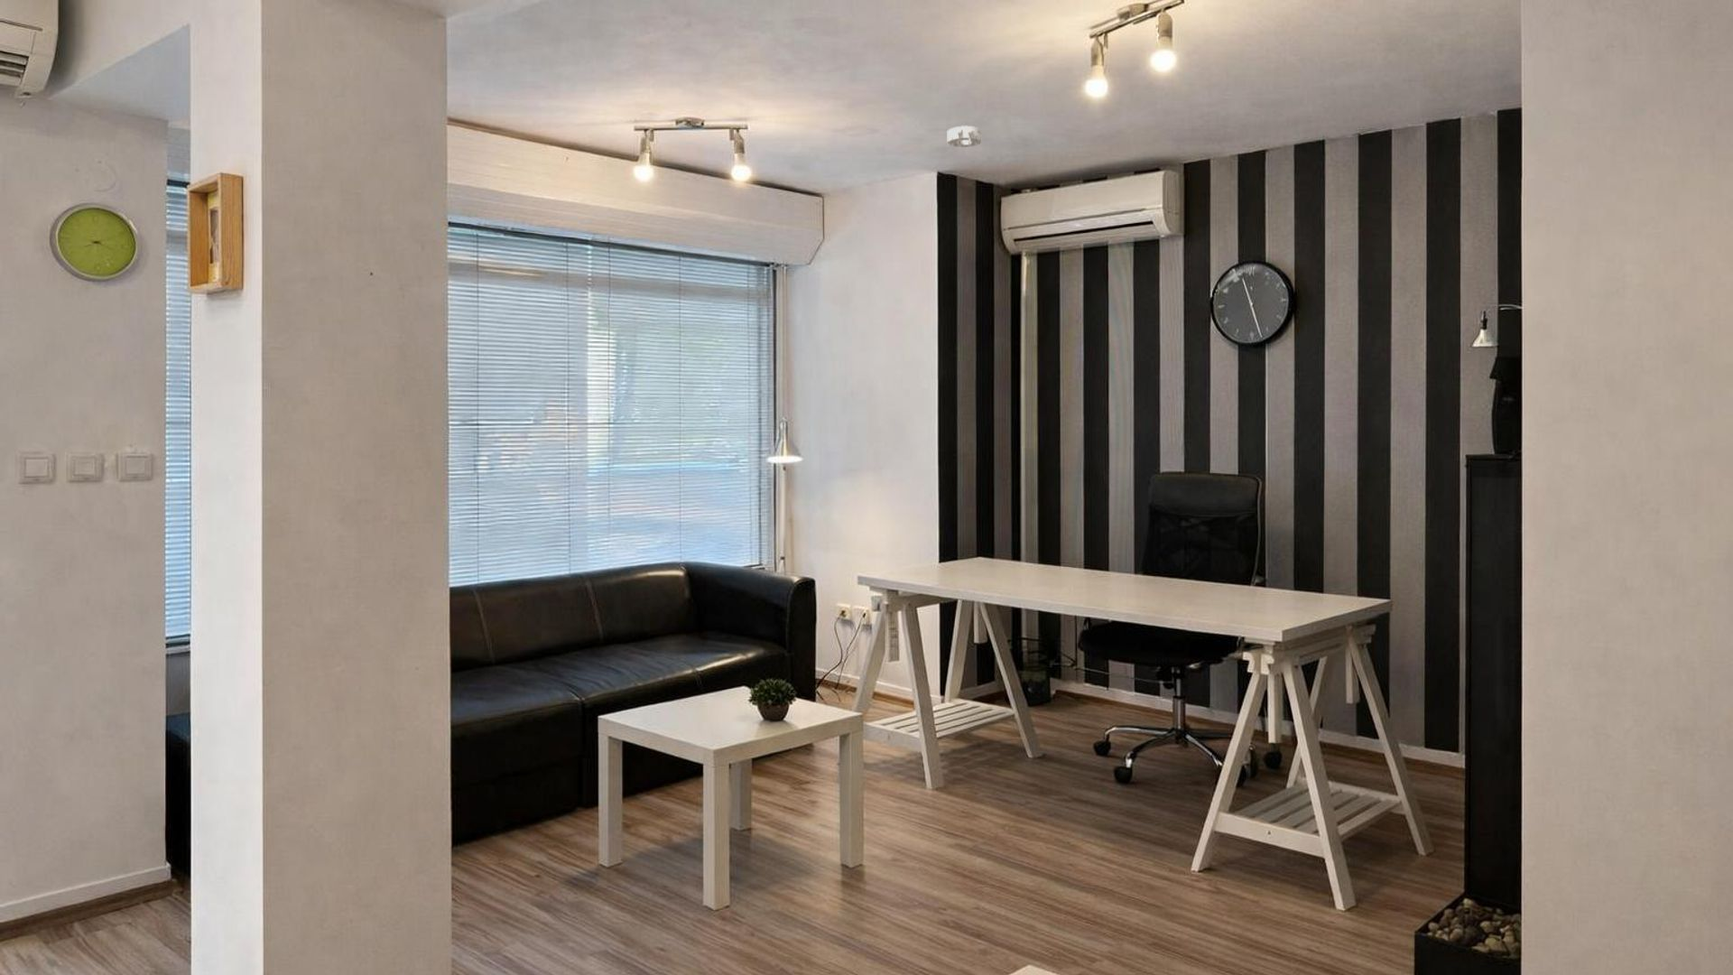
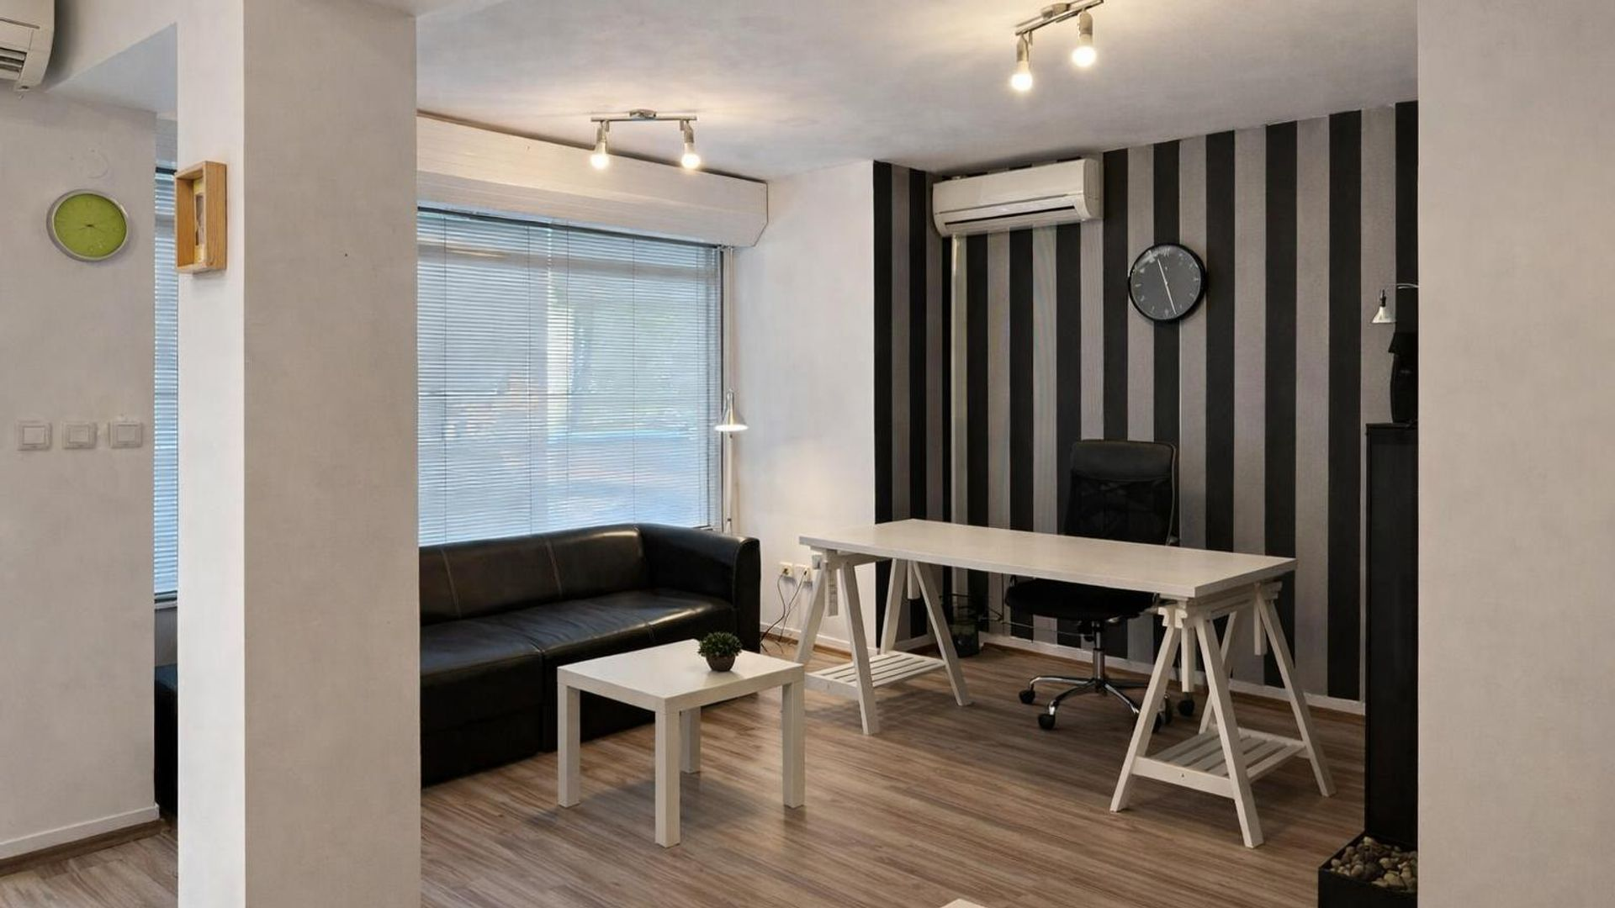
- smoke detector [946,125,982,148]
